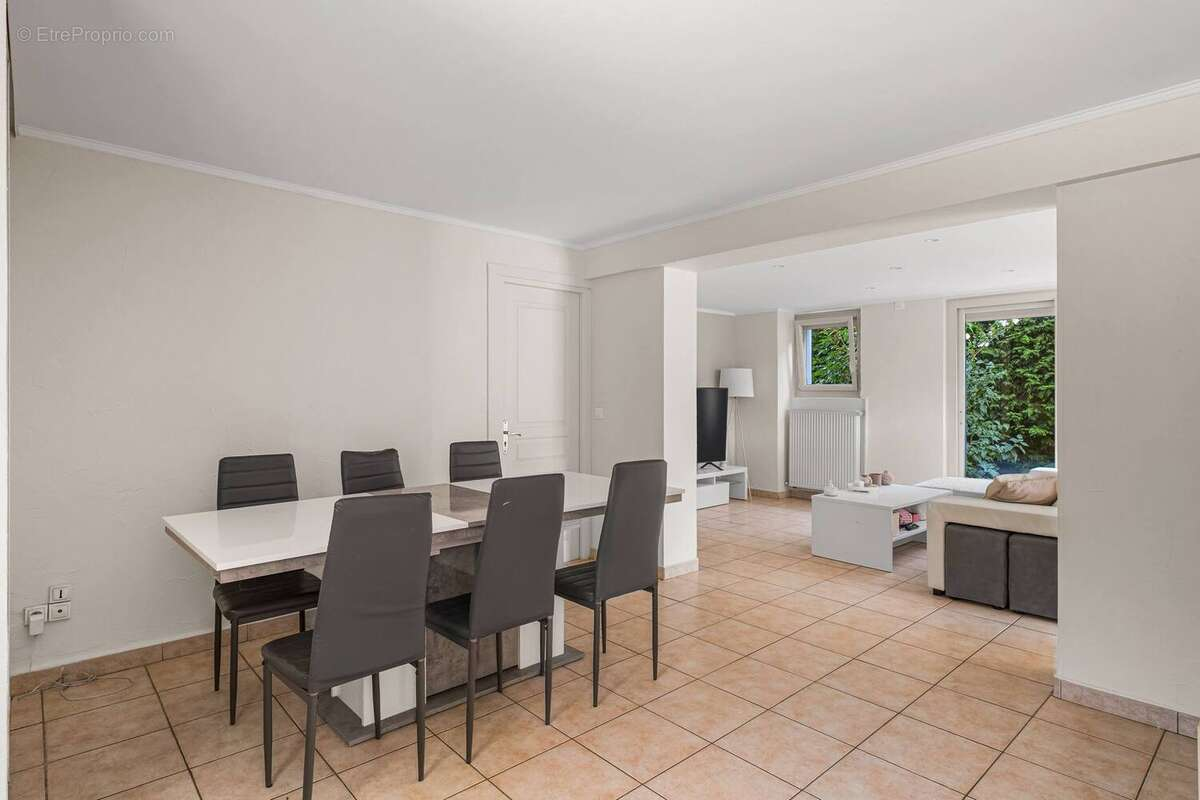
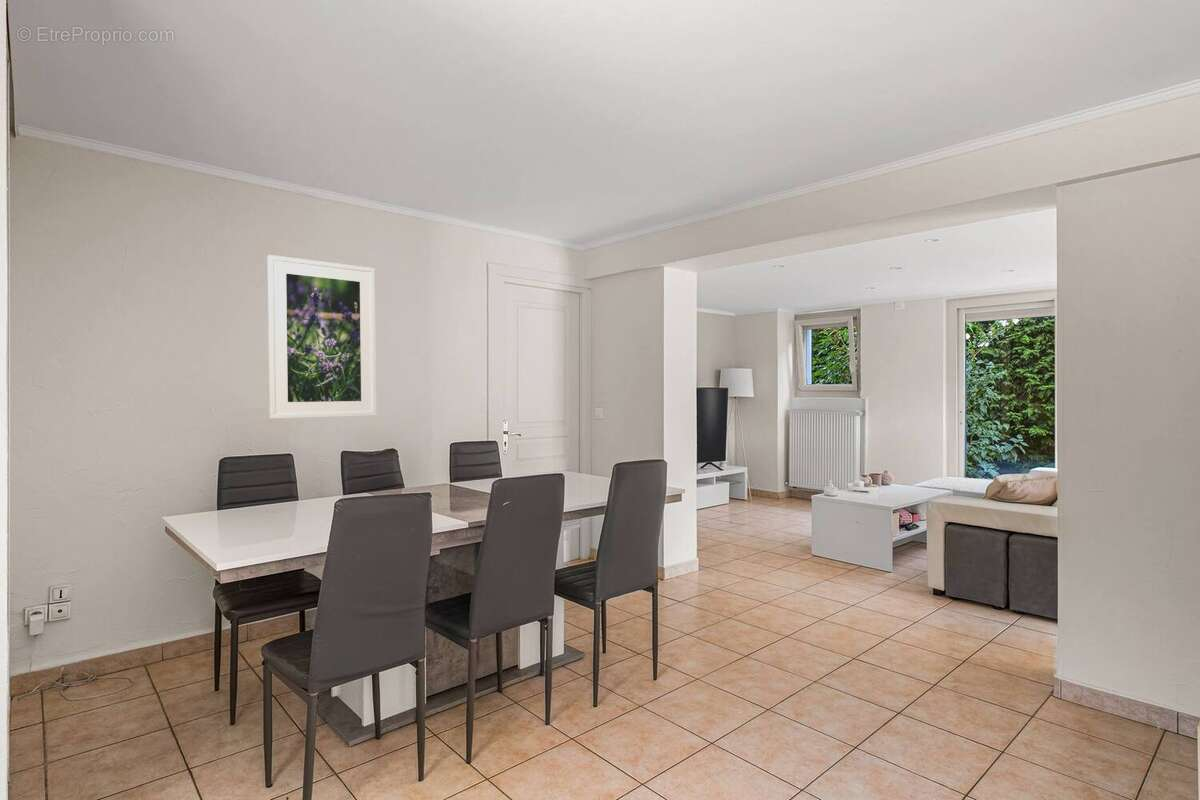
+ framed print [267,254,377,420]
